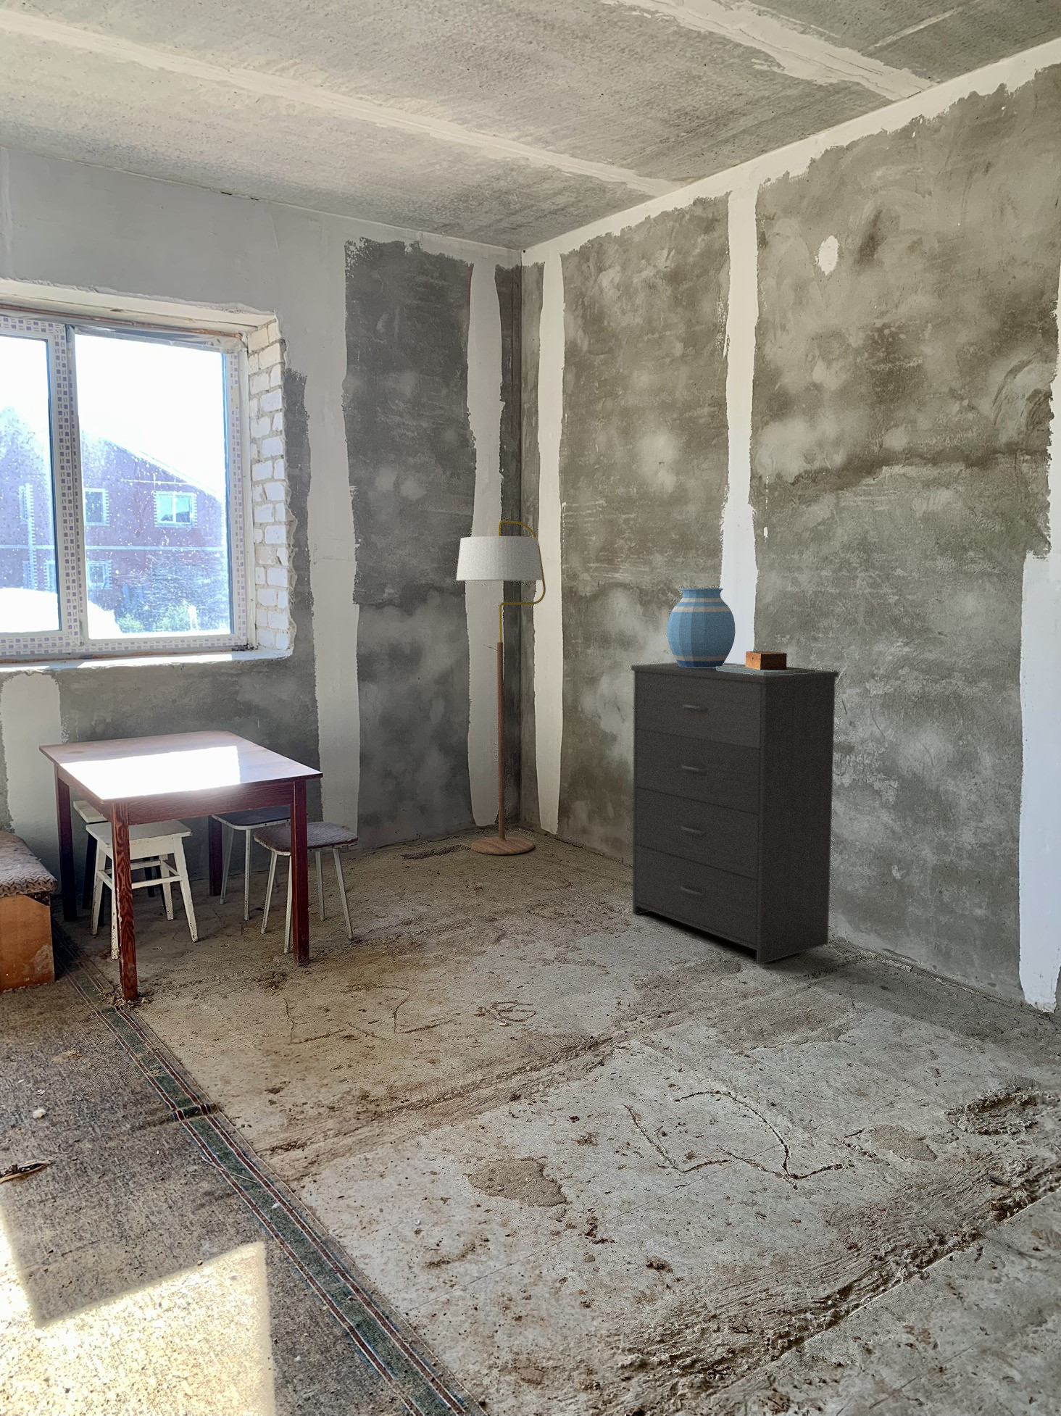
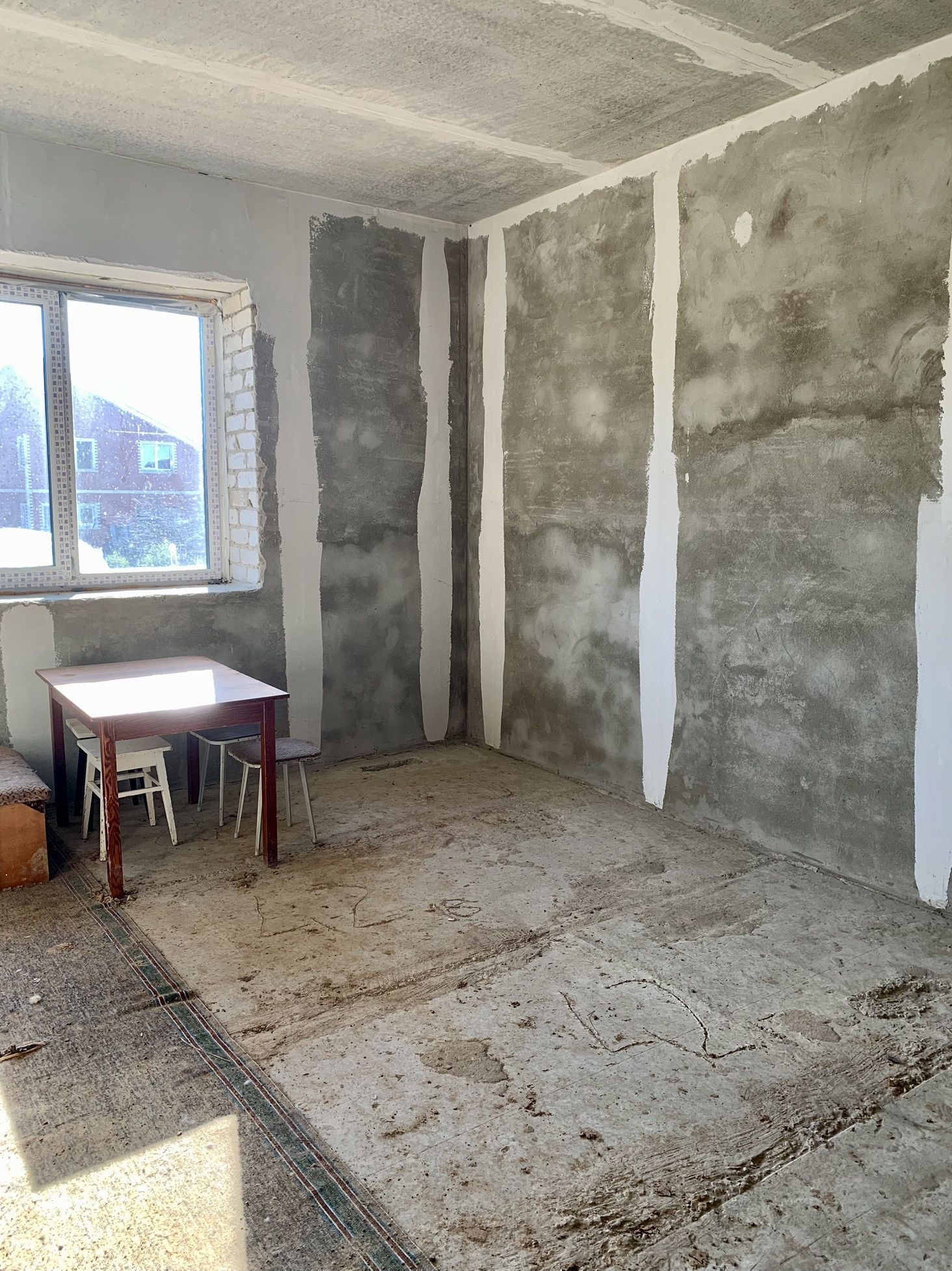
- wooden box [716,650,816,675]
- vase [666,588,737,667]
- dresser [631,662,840,965]
- floor lamp [456,519,546,856]
